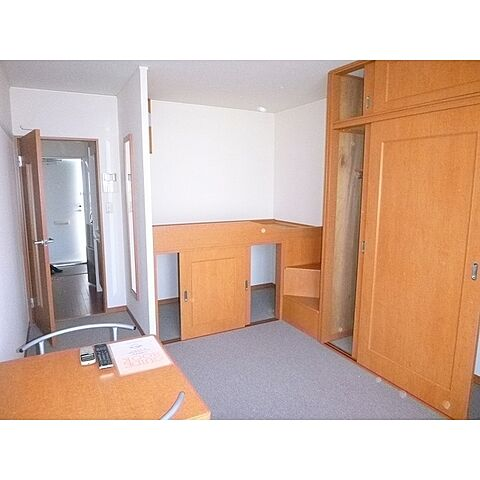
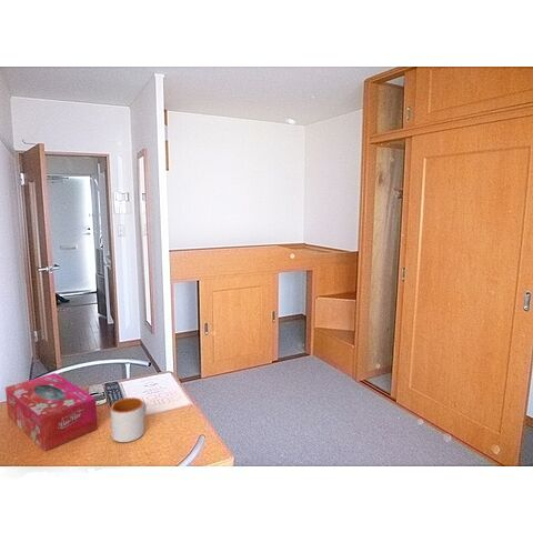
+ mug [109,396,148,443]
+ tissue box [4,372,99,452]
